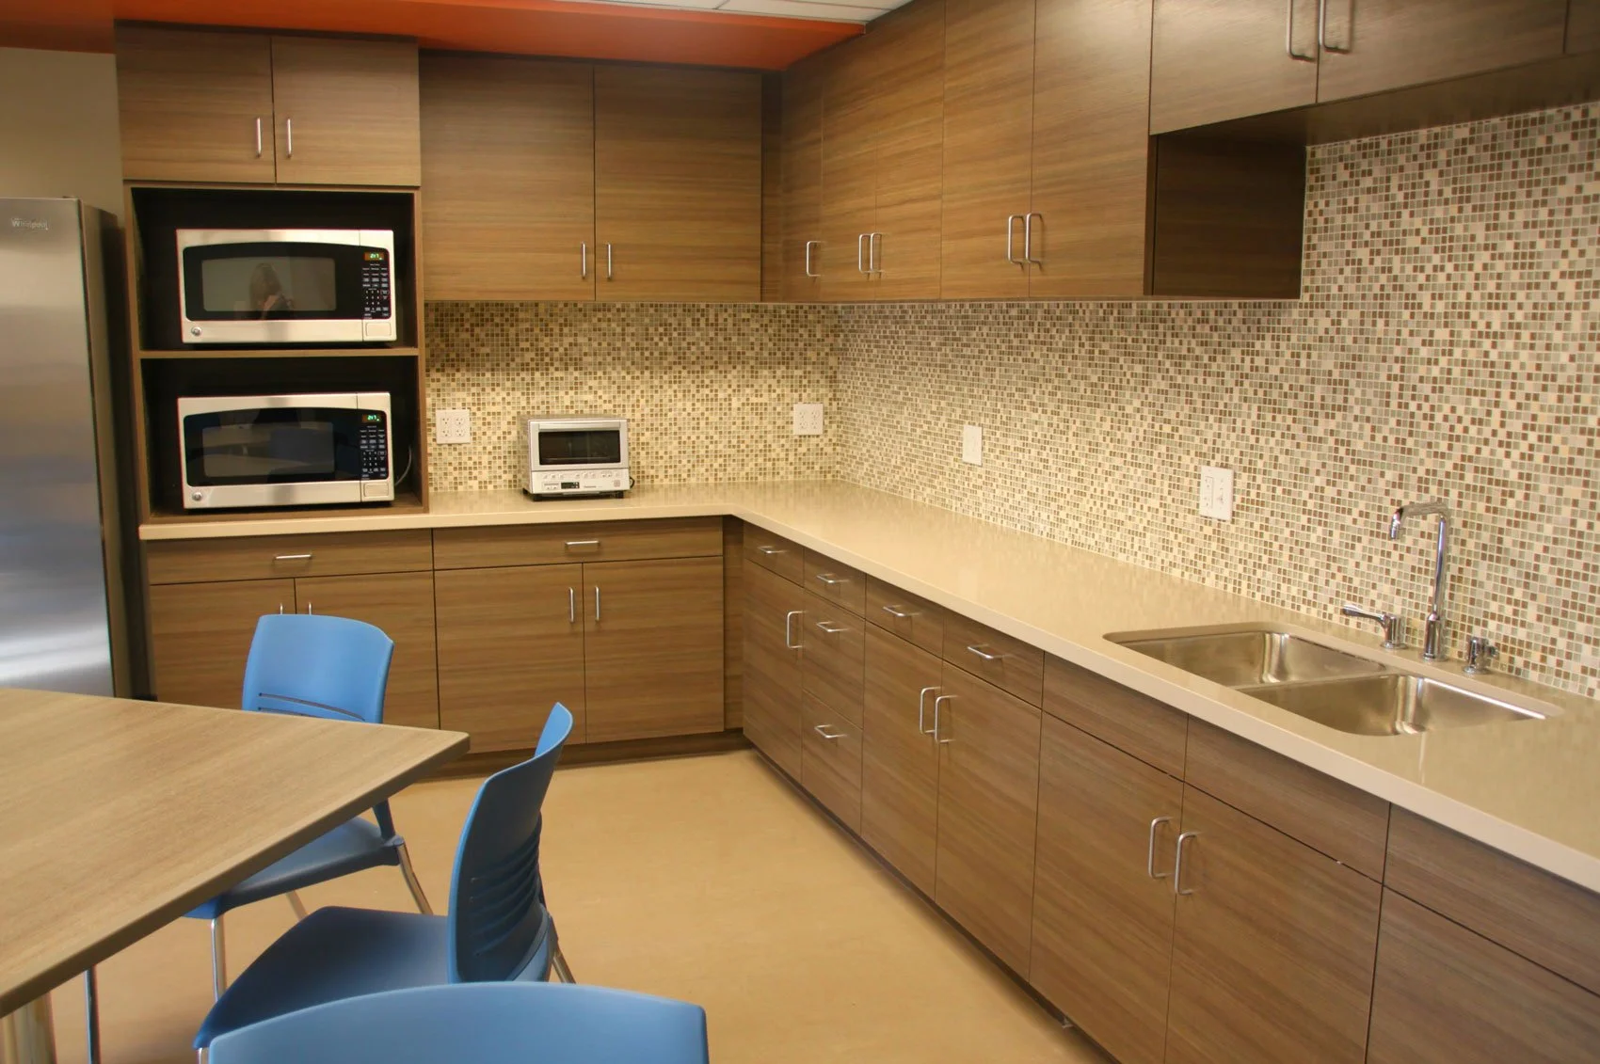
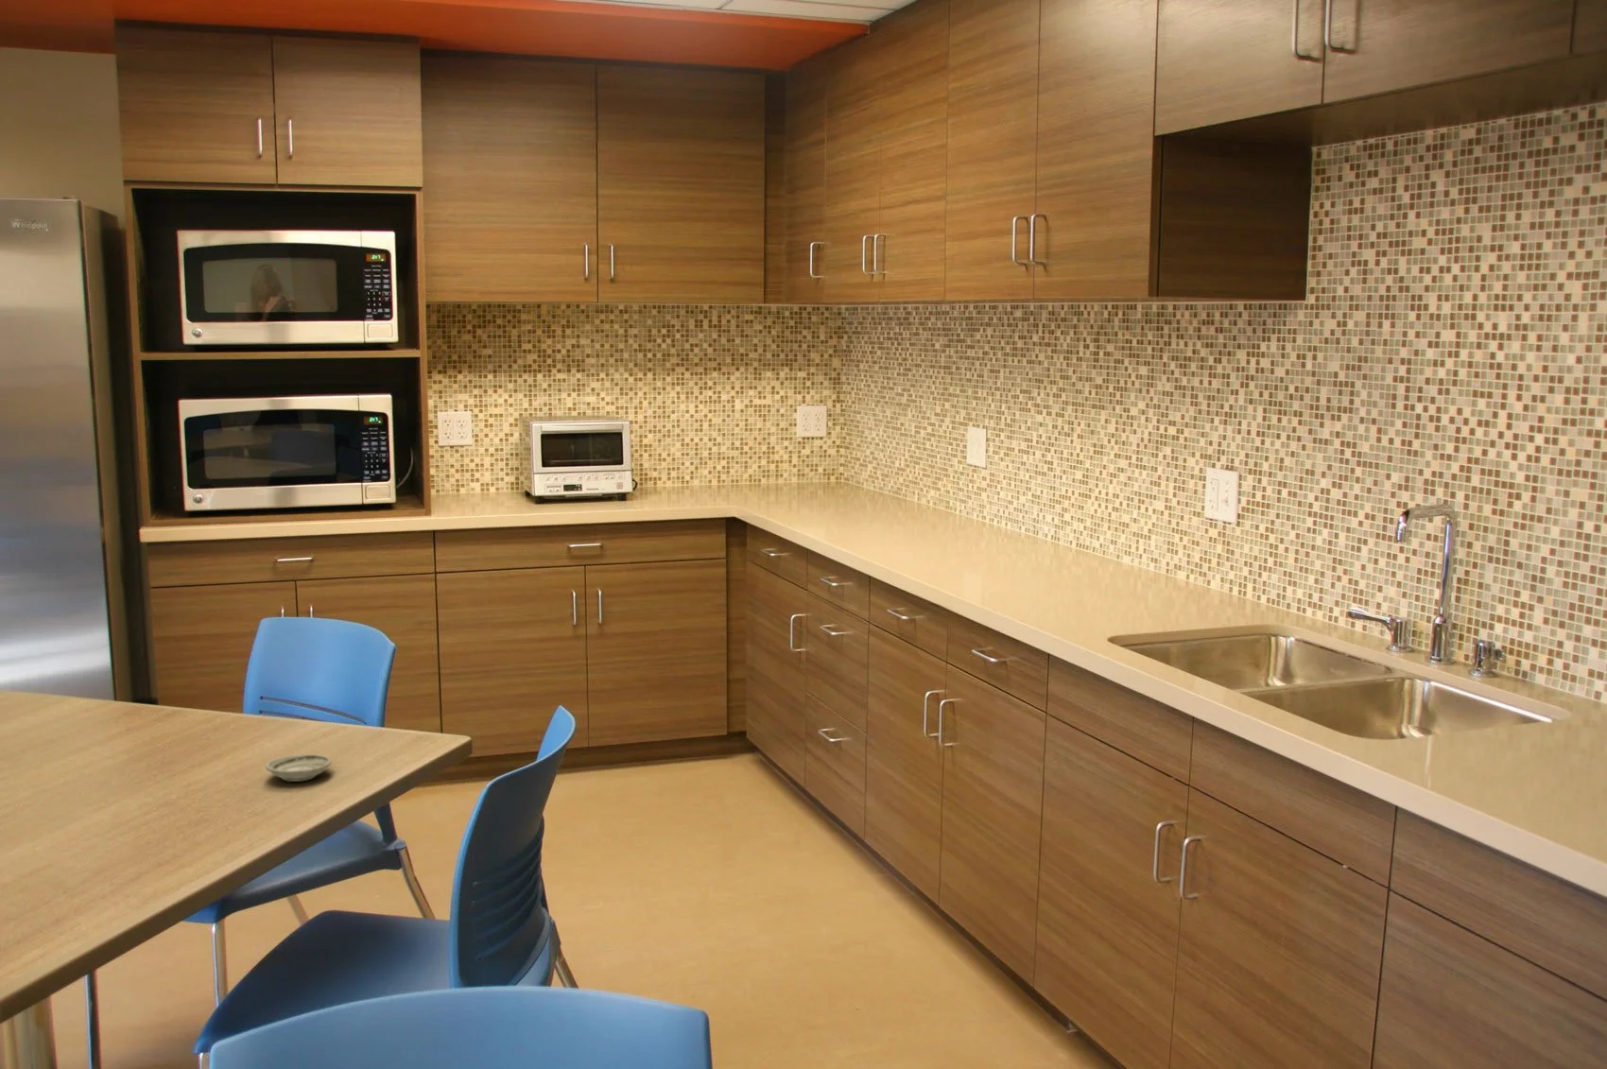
+ saucer [265,753,333,783]
